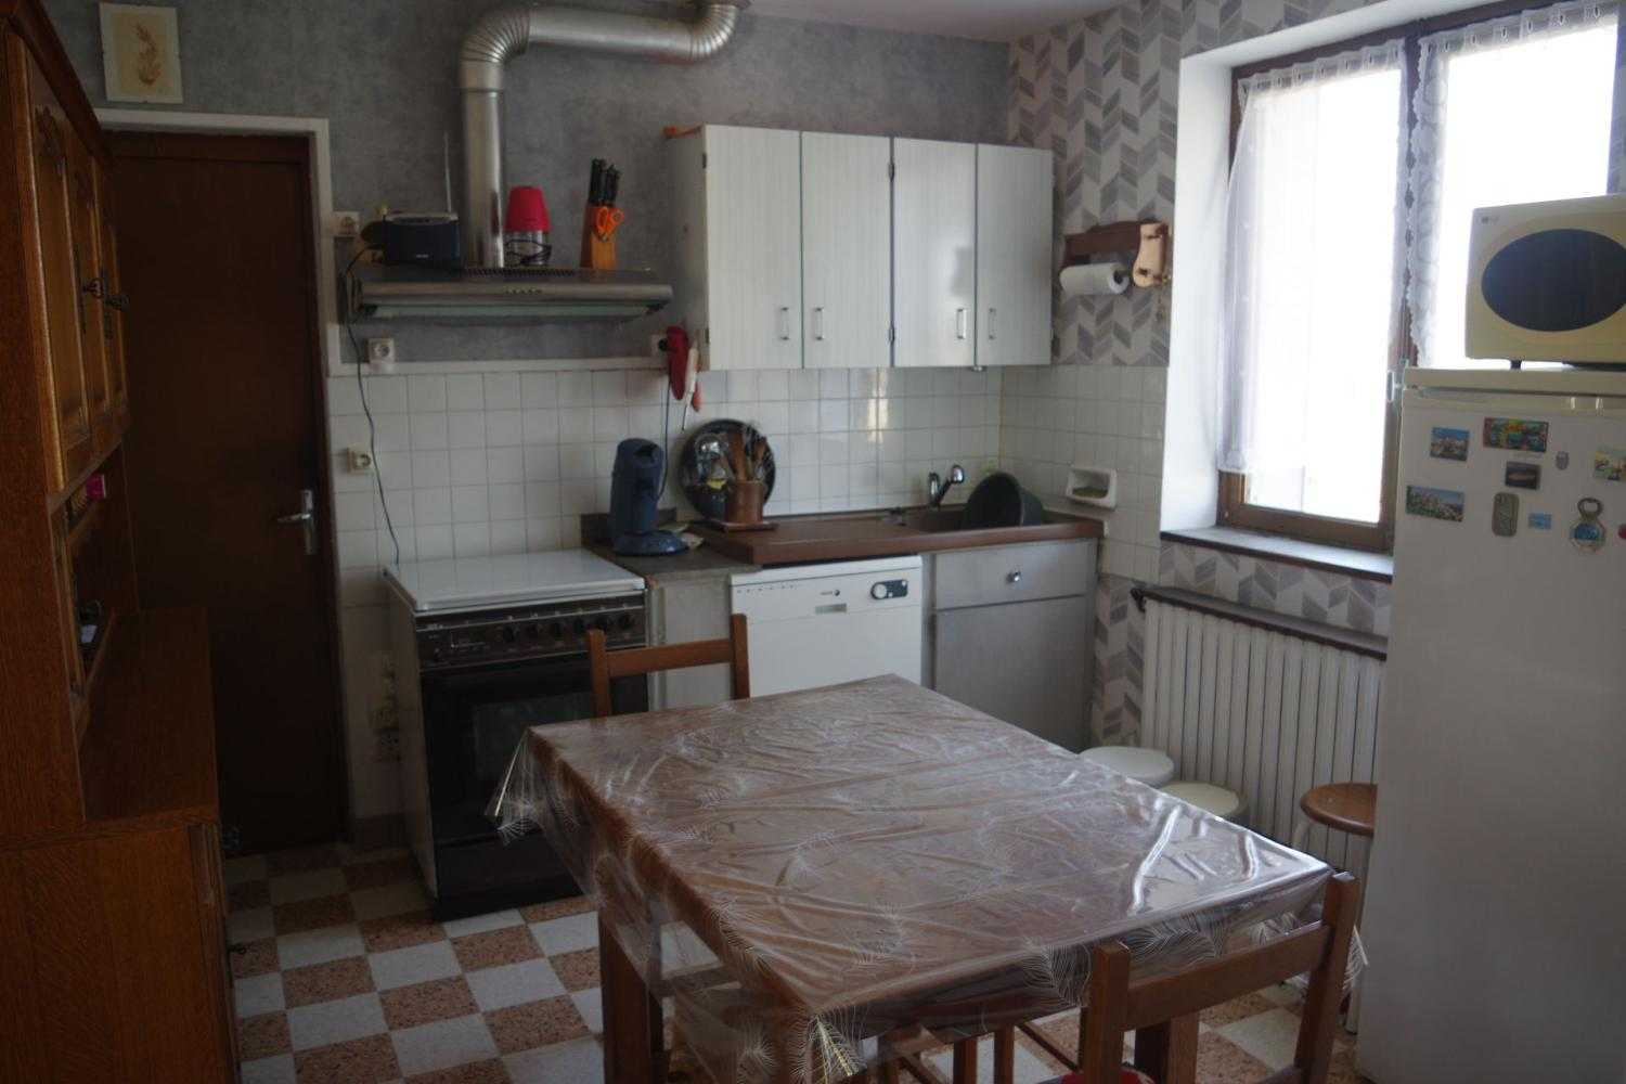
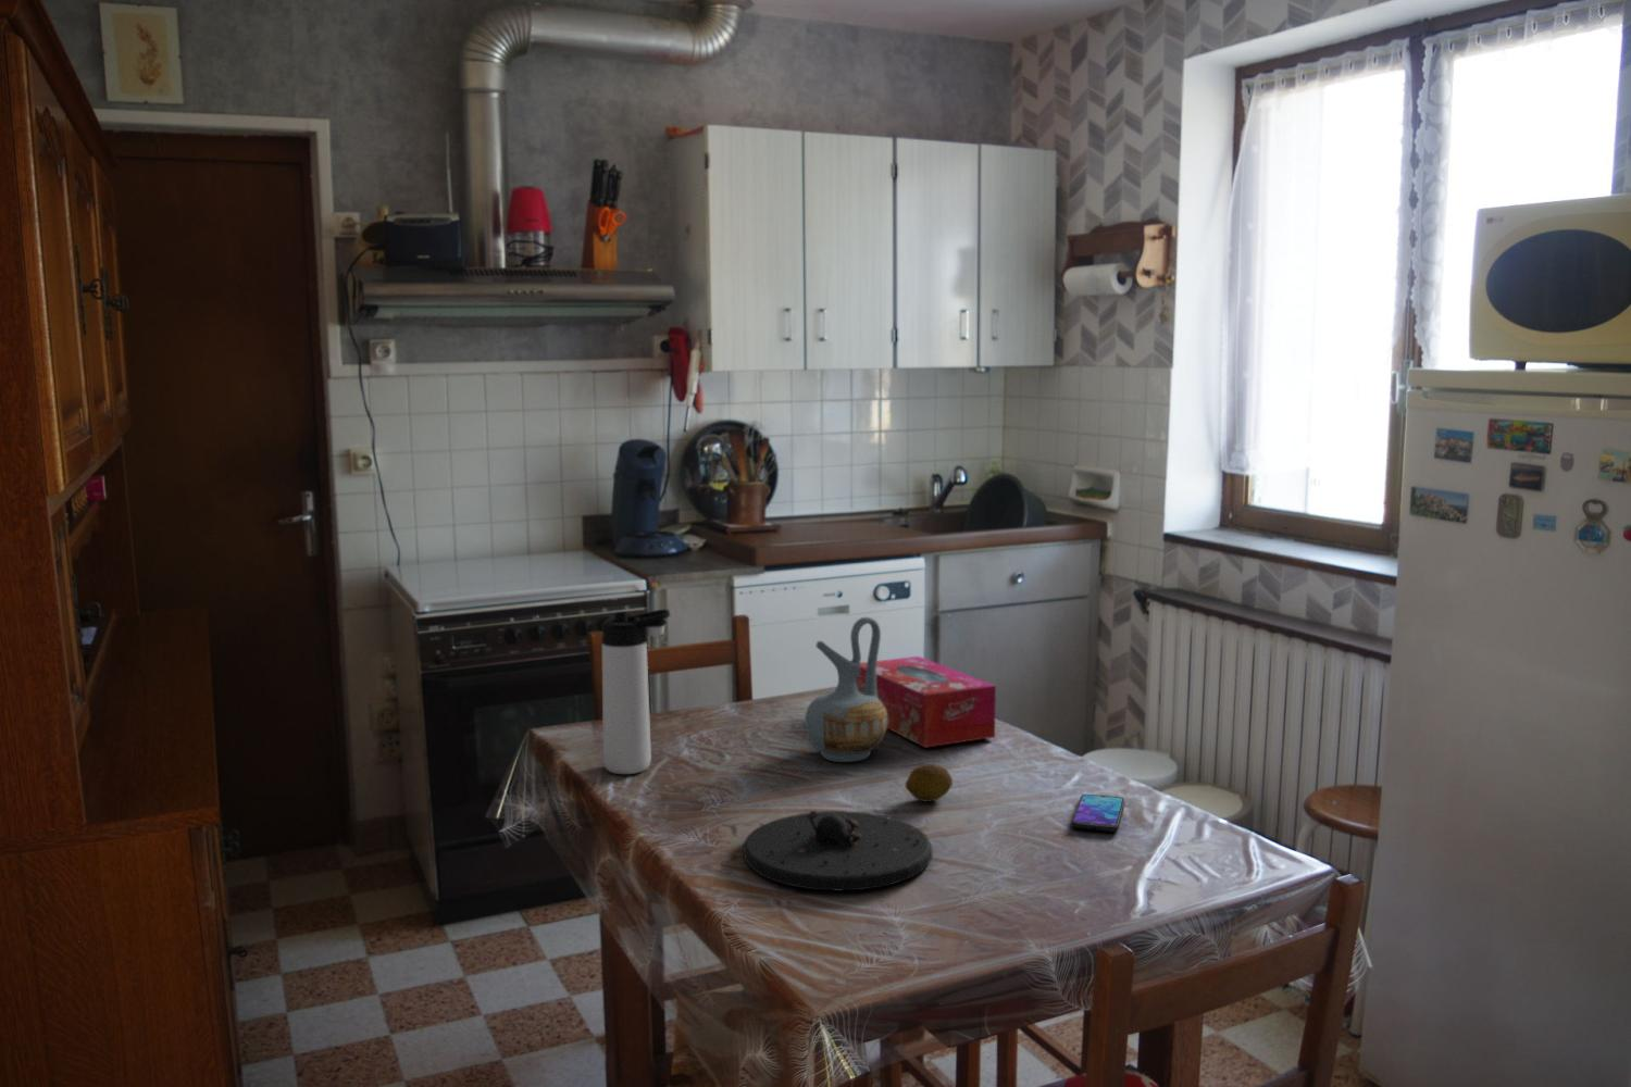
+ tissue box [856,655,998,749]
+ plate [743,810,934,893]
+ fruit [904,763,954,802]
+ smartphone [1070,793,1126,832]
+ thermos bottle [601,609,671,775]
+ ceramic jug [803,616,887,763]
